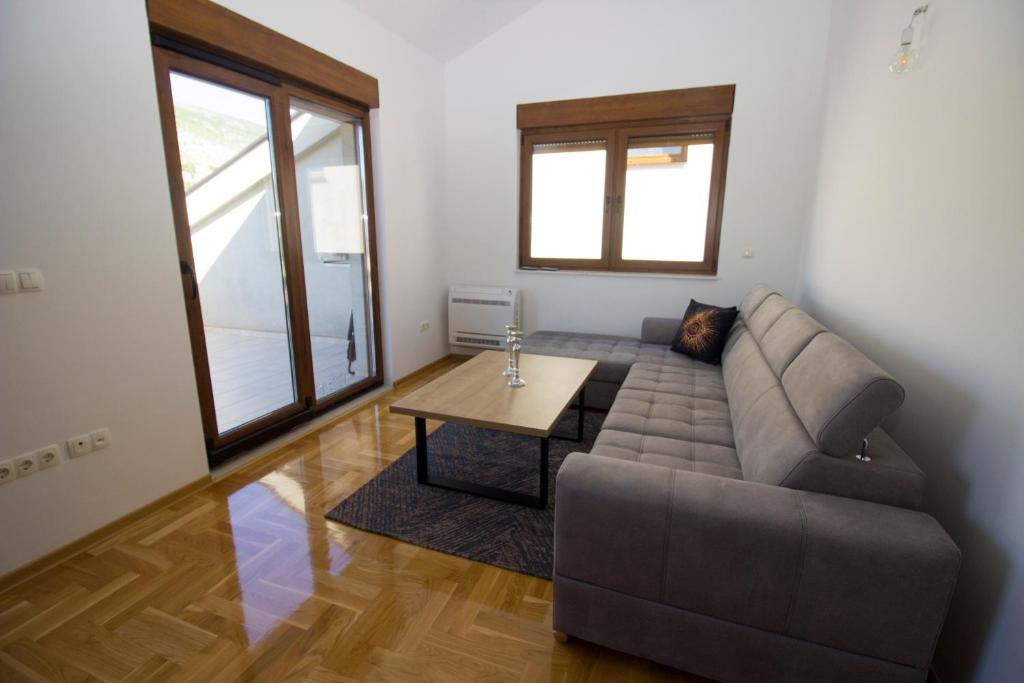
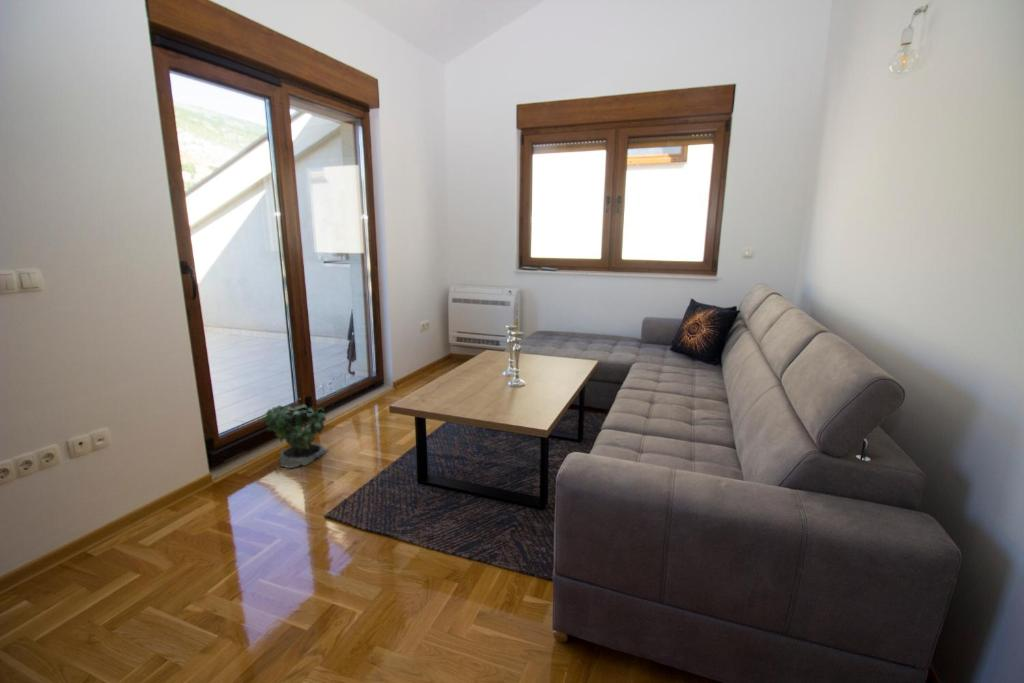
+ potted plant [259,397,331,469]
